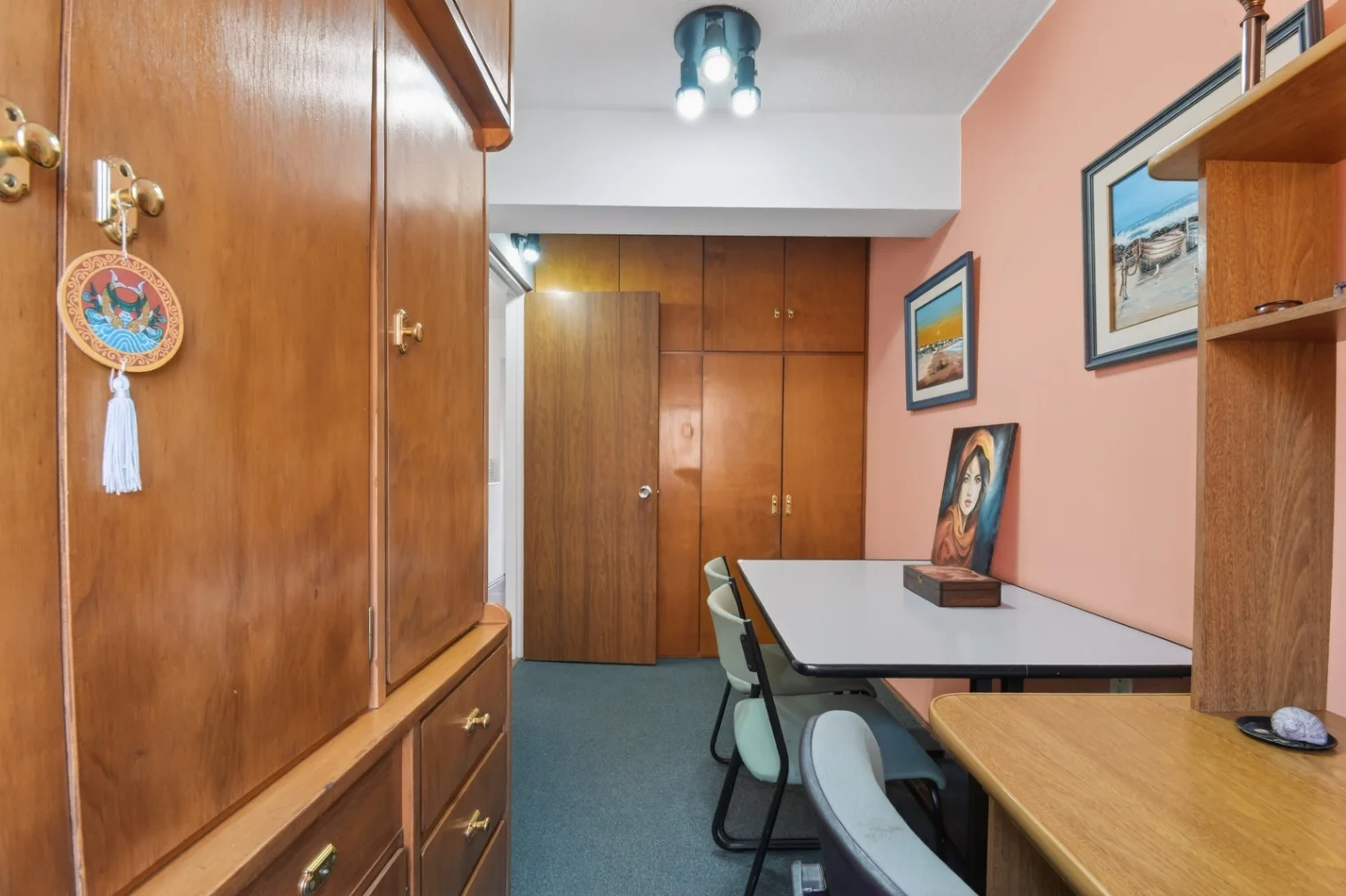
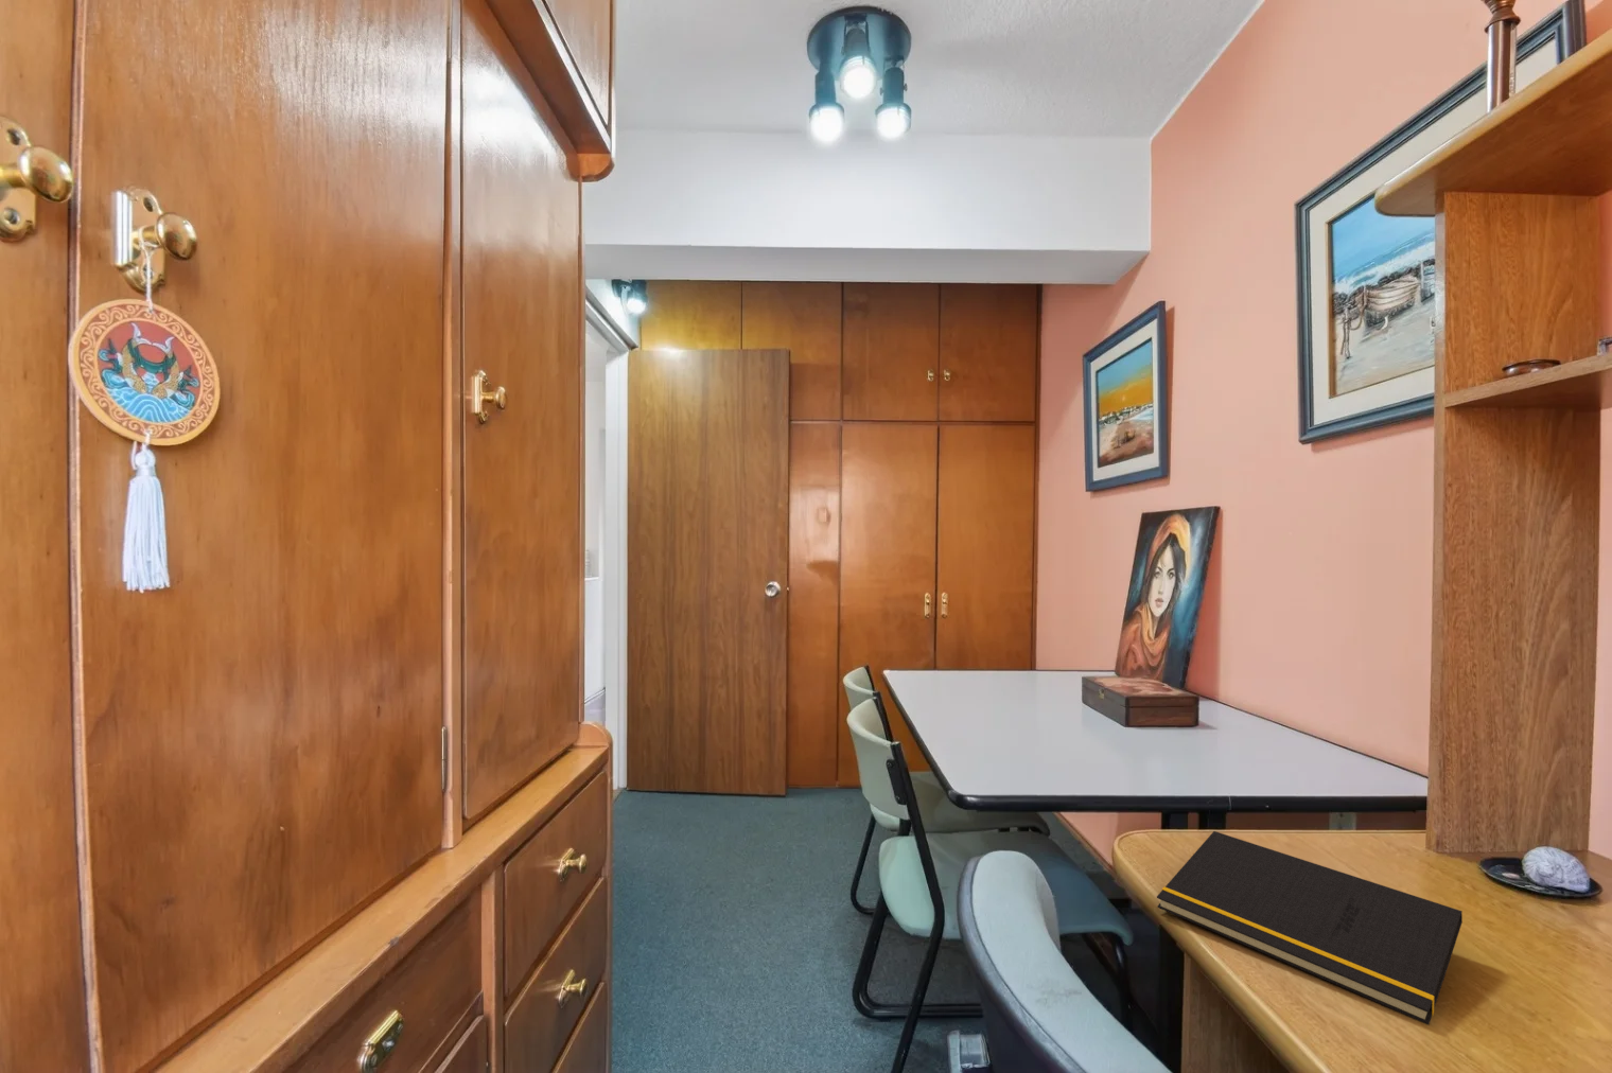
+ notepad [1156,830,1463,1025]
